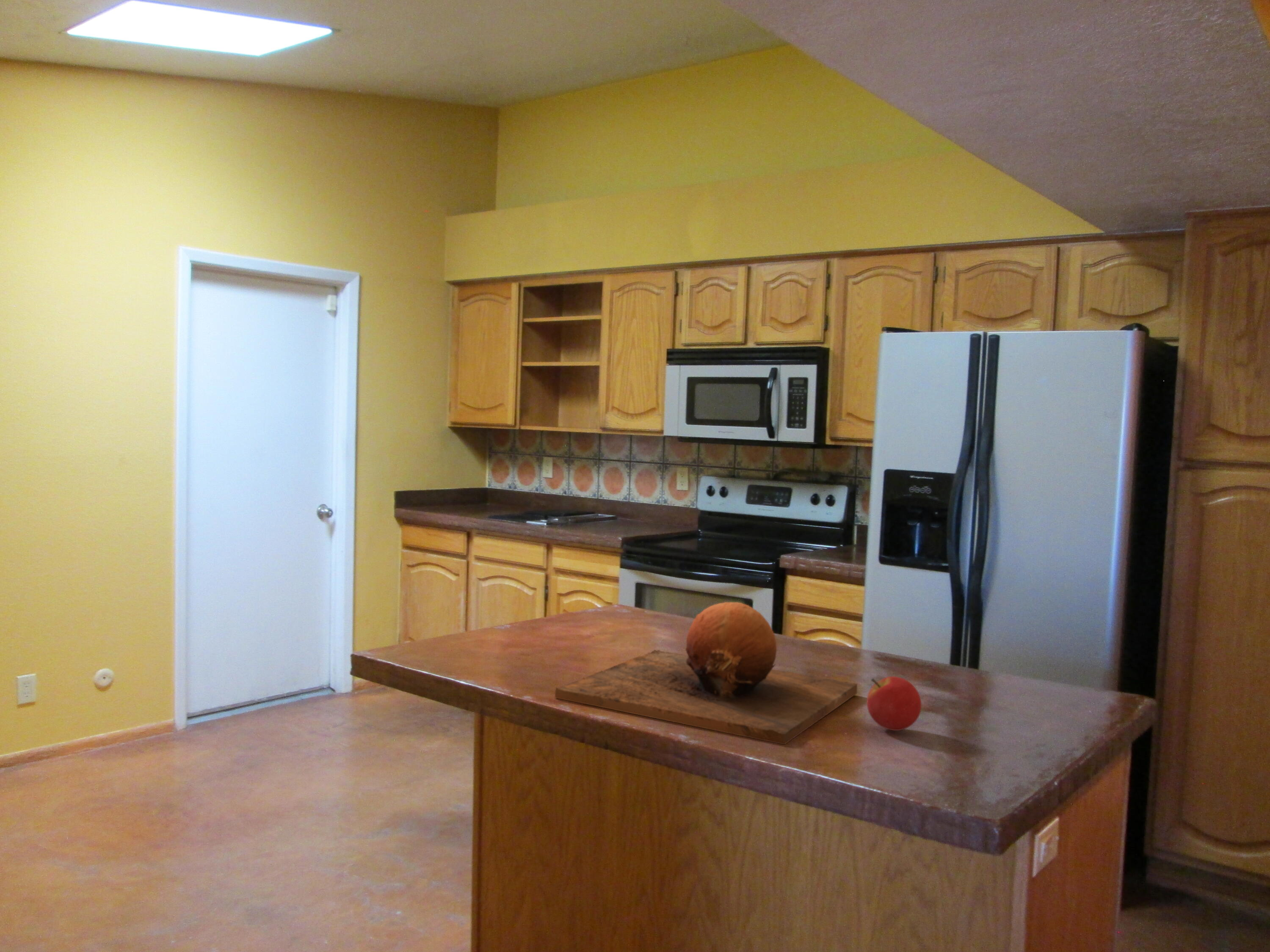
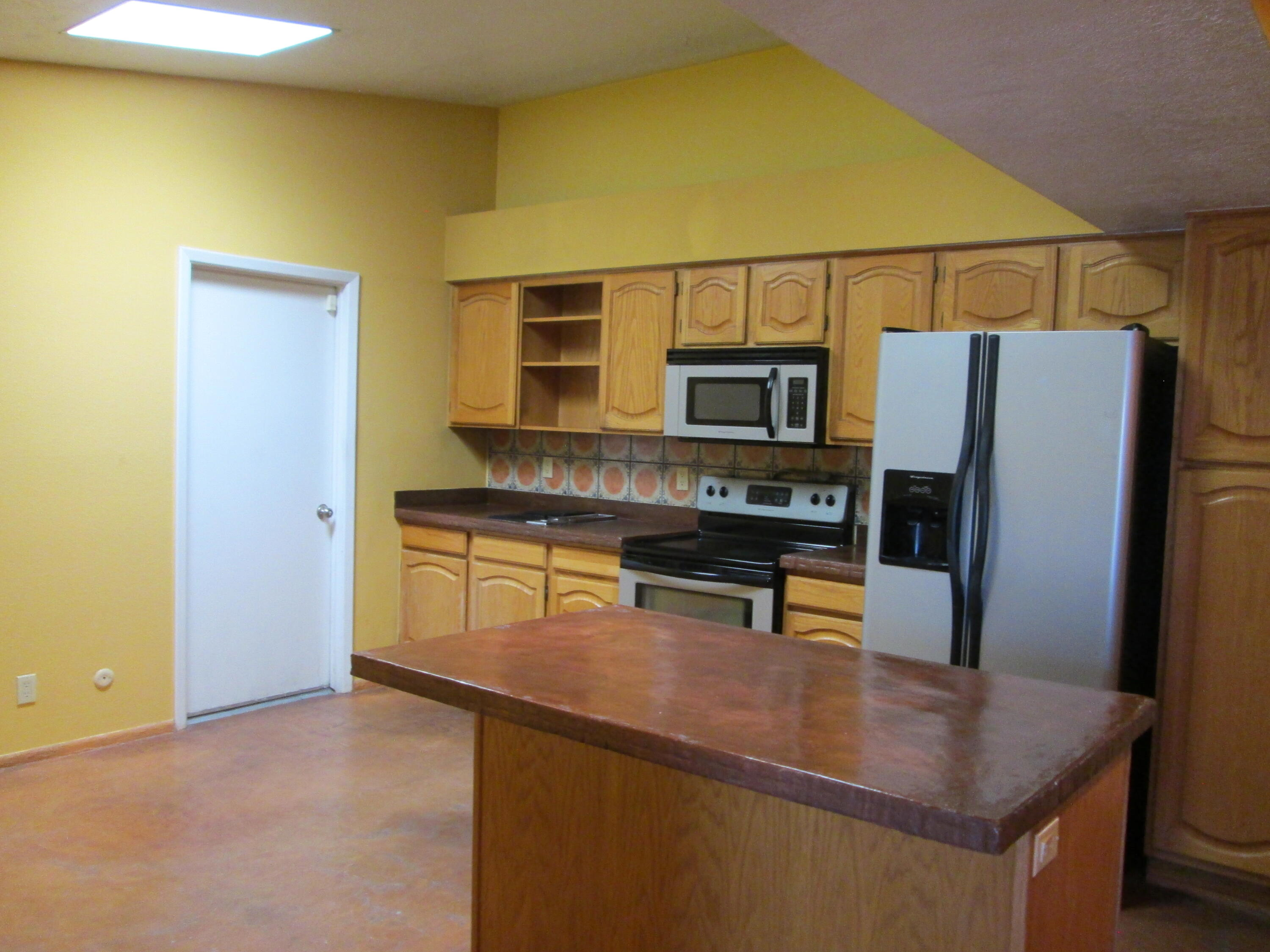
- chopping board [555,602,858,745]
- fruit [867,676,922,731]
